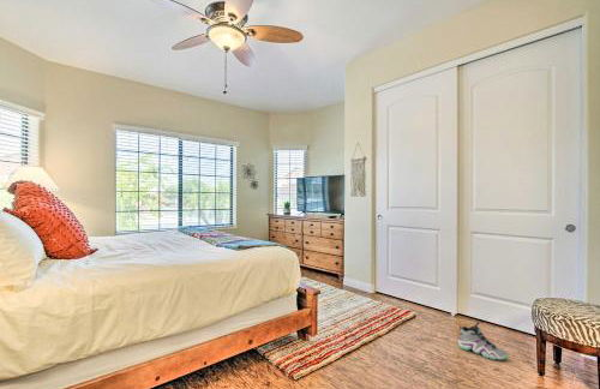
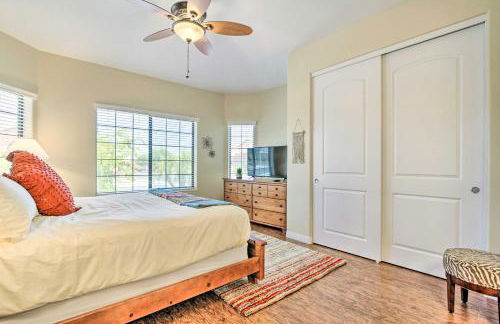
- sneaker [457,321,509,361]
